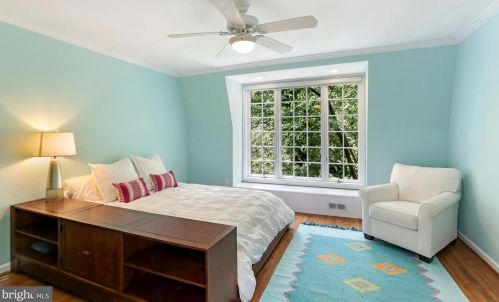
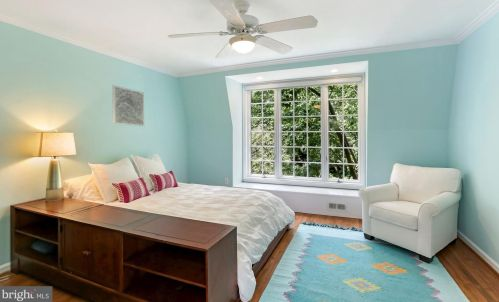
+ wall art [111,84,145,127]
